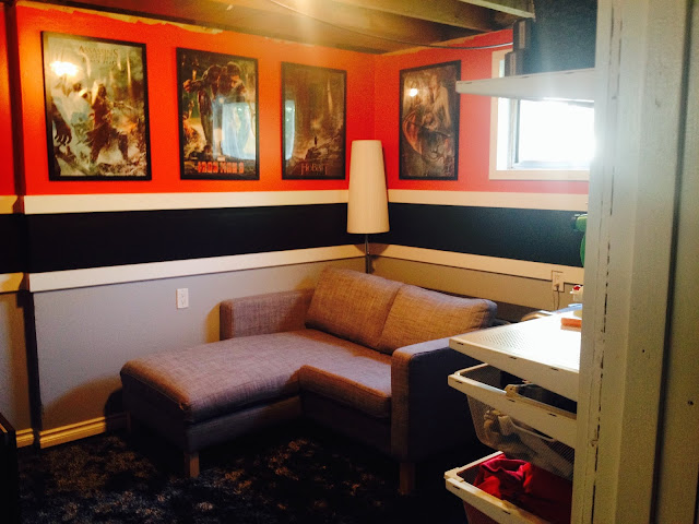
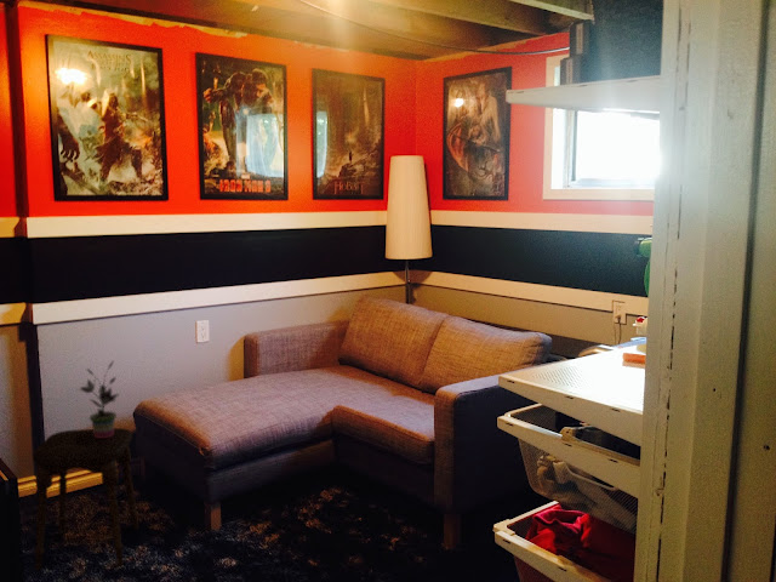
+ potted plant [76,360,120,438]
+ stool [32,427,139,571]
